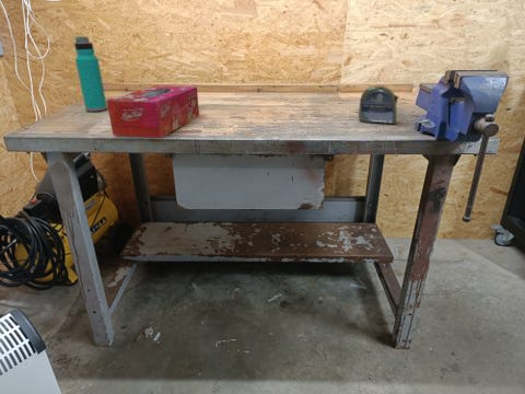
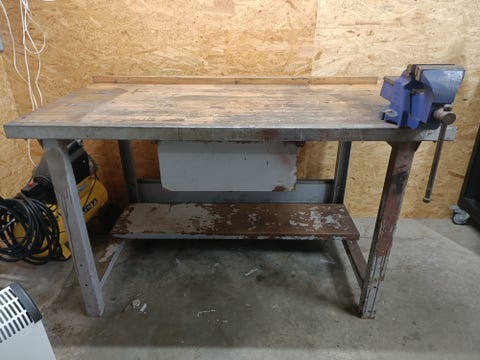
- tape measure [358,84,400,125]
- water bottle [73,35,108,113]
- tissue box [106,84,200,139]
